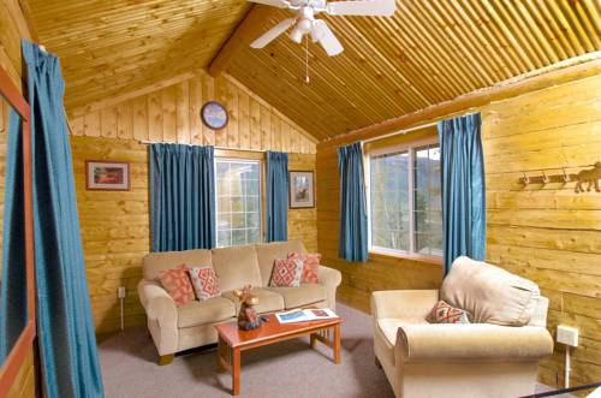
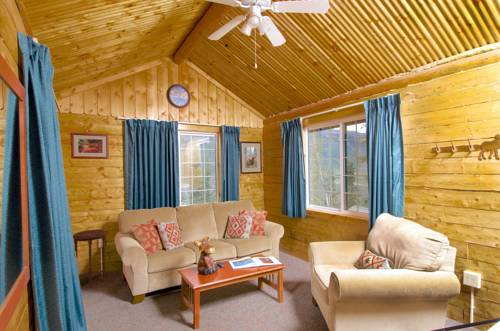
+ side table [72,229,108,288]
